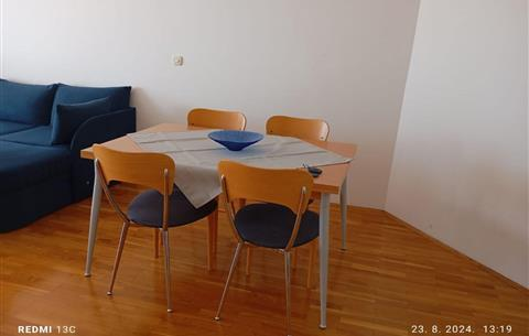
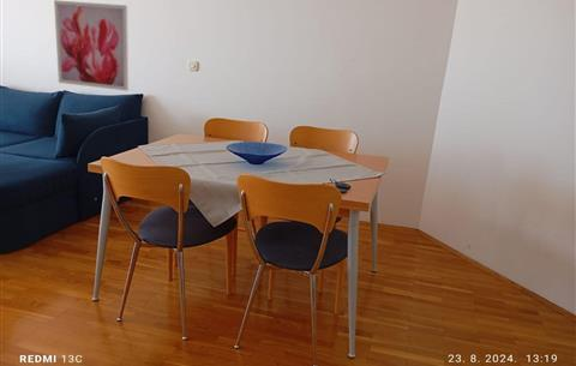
+ wall art [53,0,130,92]
